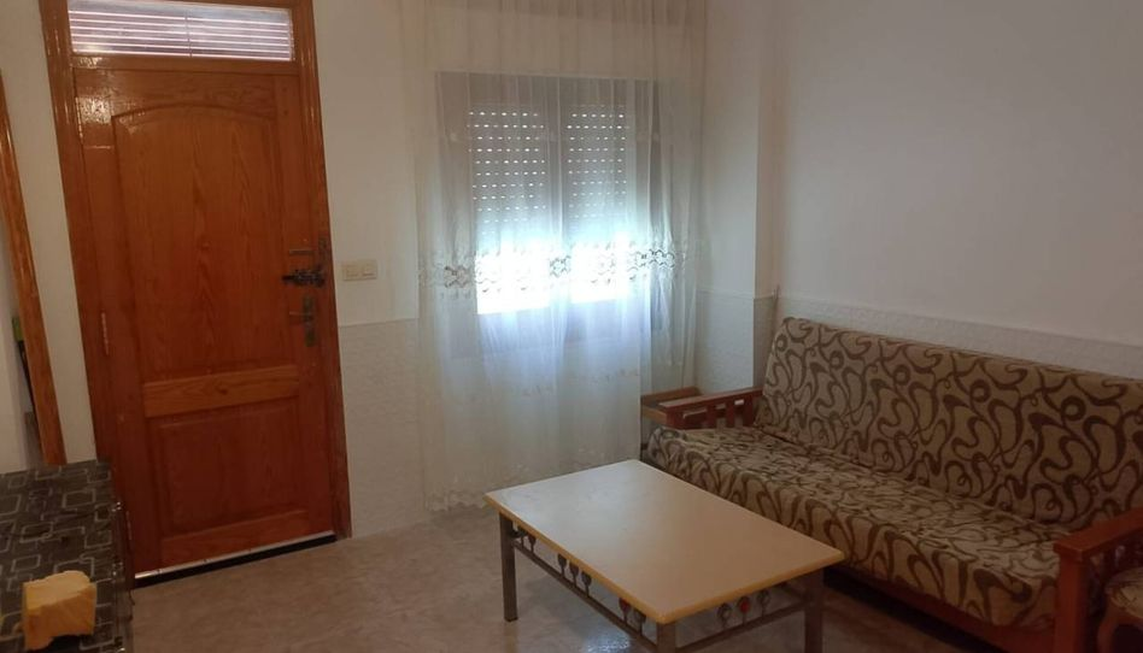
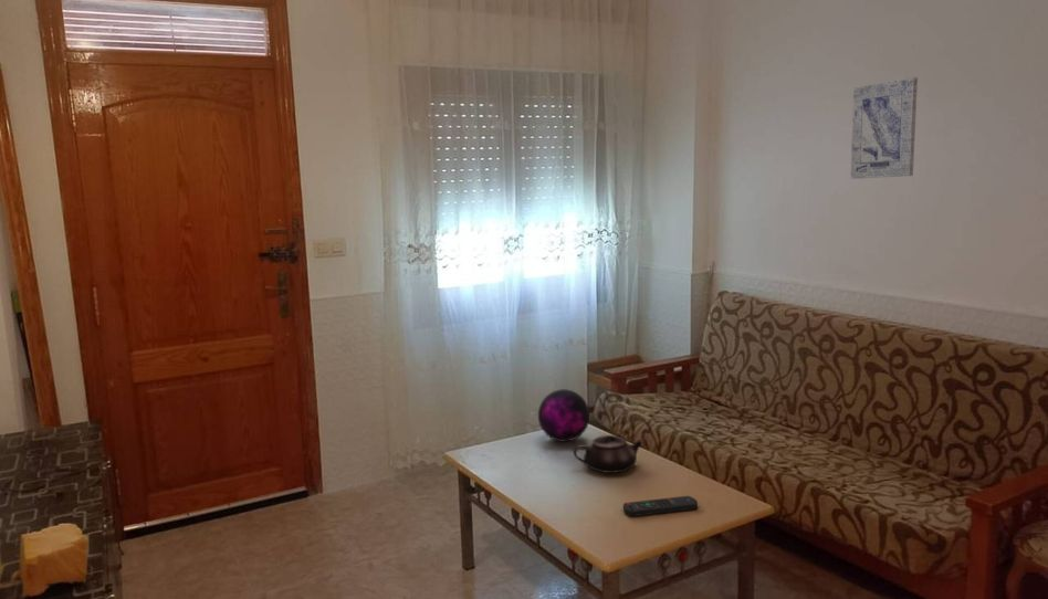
+ wall art [849,76,919,180]
+ decorative orb [537,388,590,443]
+ remote control [622,495,699,517]
+ teapot [572,434,643,474]
